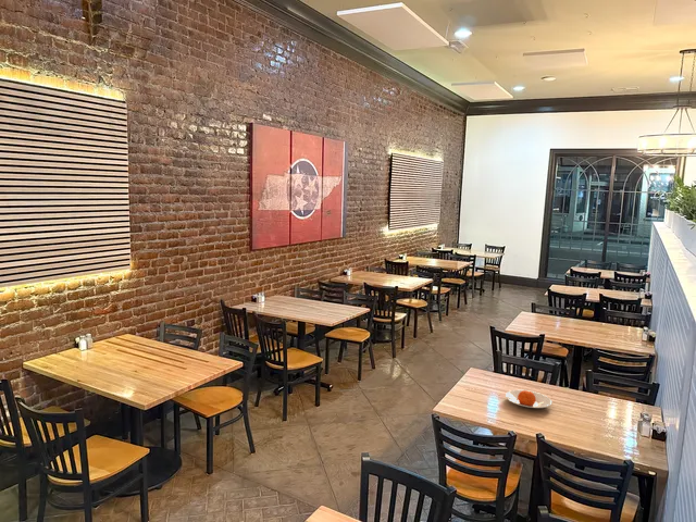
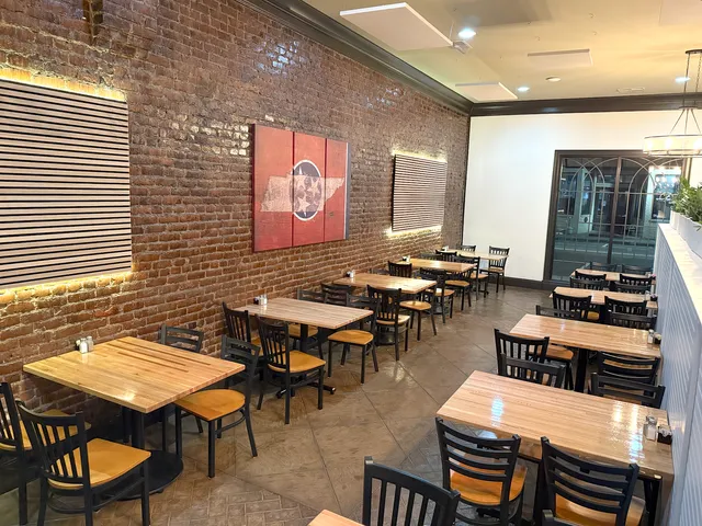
- plate [505,389,554,409]
